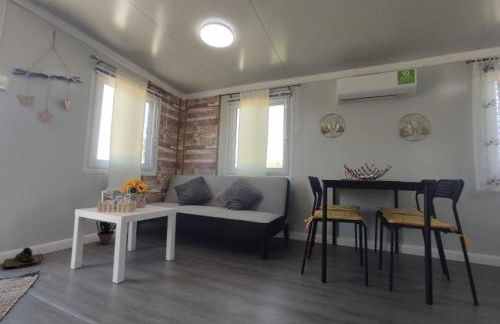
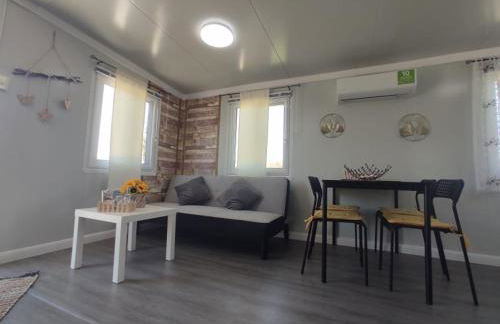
- shoe [2,246,44,269]
- potted plant [95,220,117,245]
